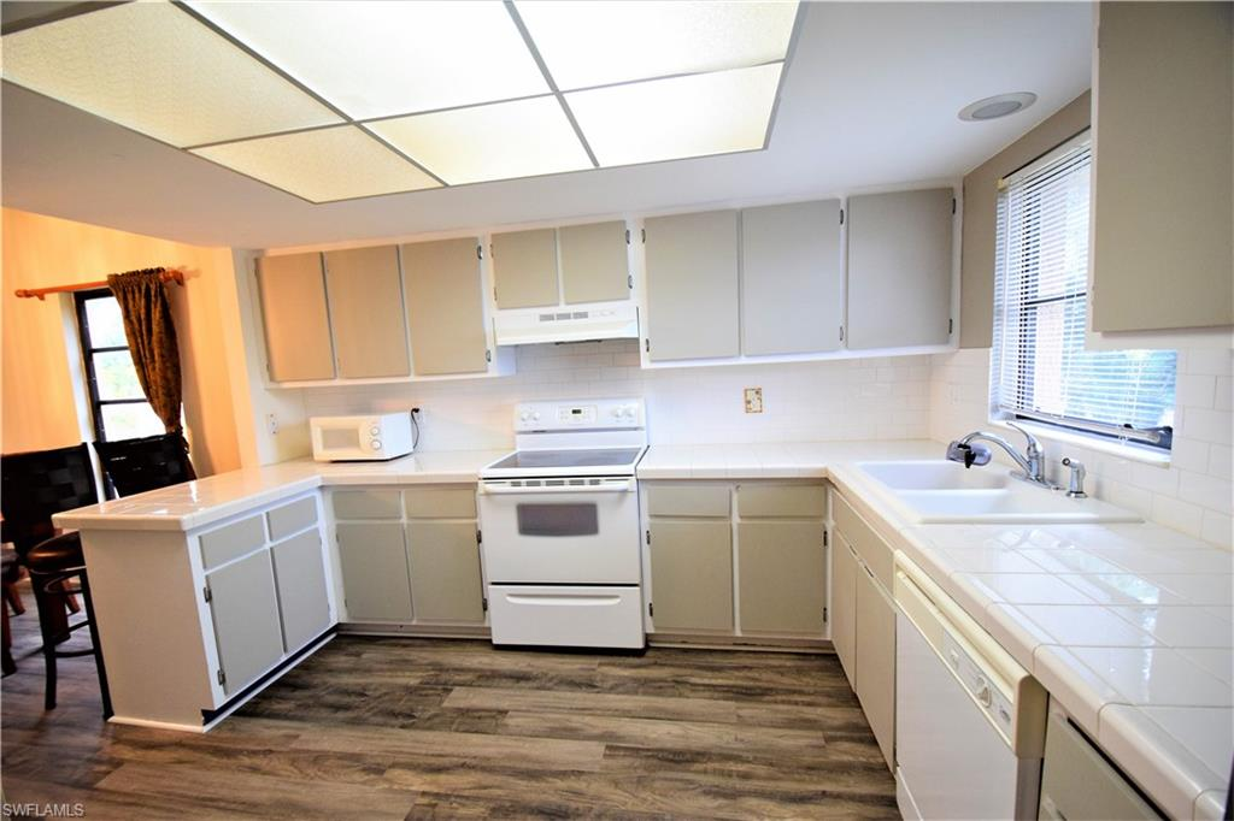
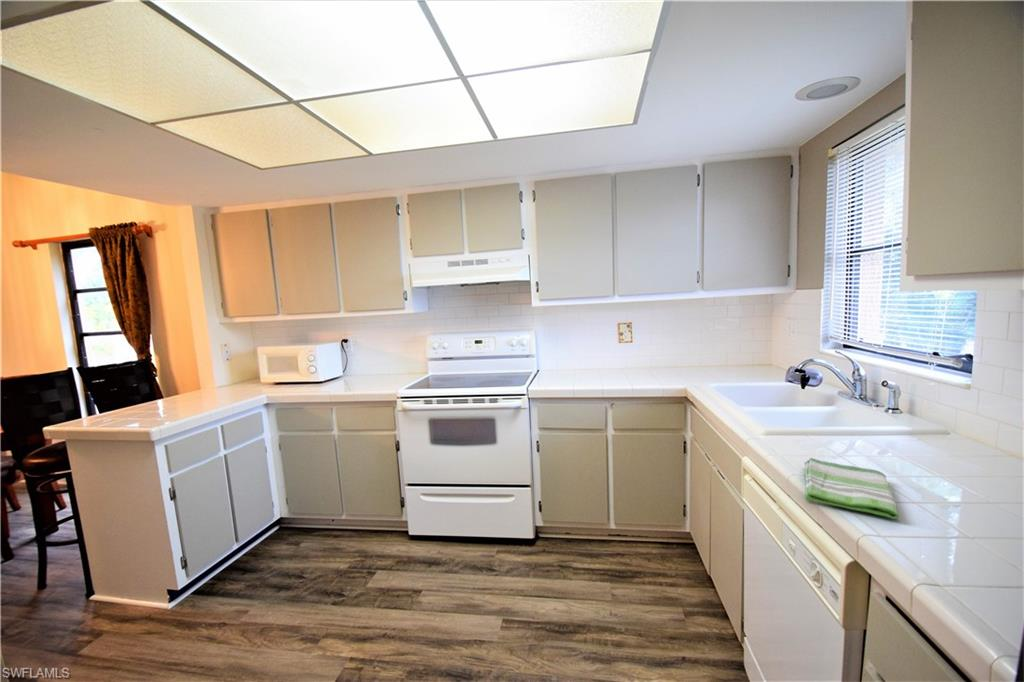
+ dish towel [803,457,900,520]
